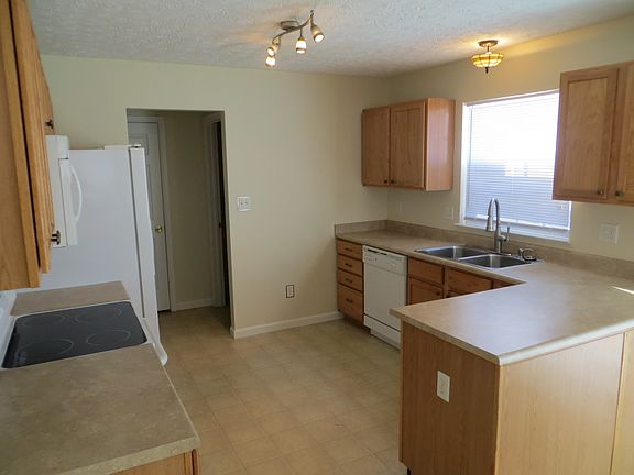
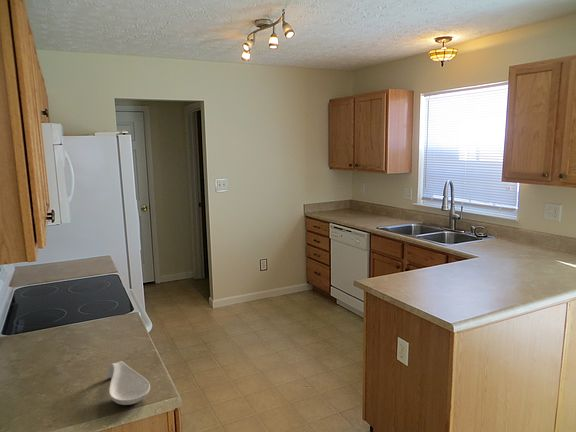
+ spoon rest [106,360,151,406]
